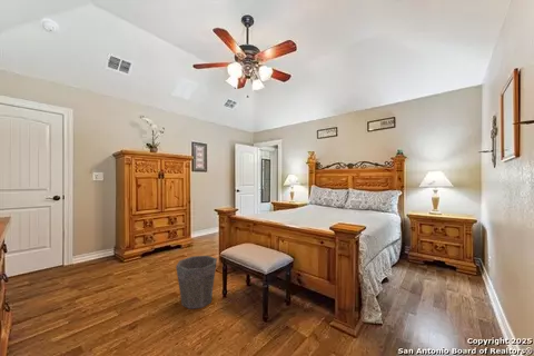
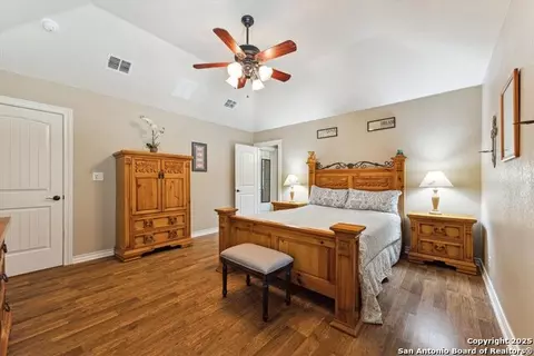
- waste bin [175,255,218,310]
